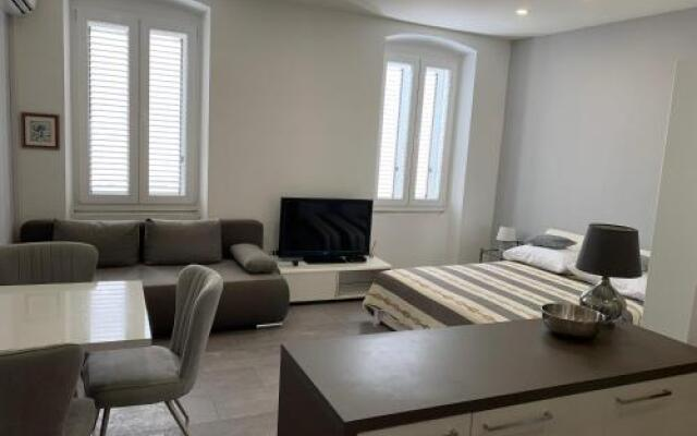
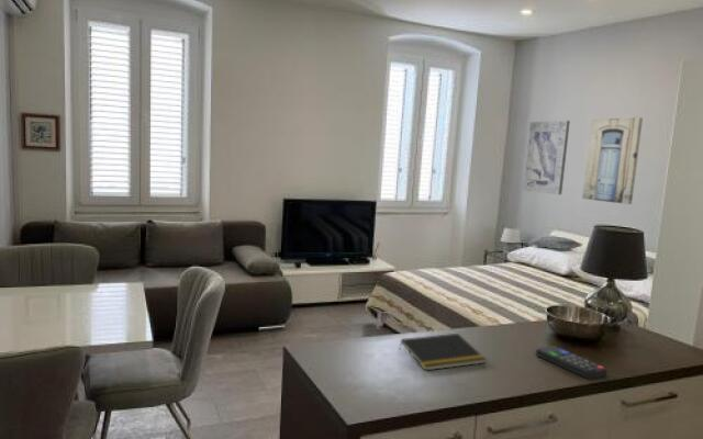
+ wall art [523,120,571,195]
+ notepad [398,333,488,372]
+ remote control [535,345,609,381]
+ wall art [581,116,644,205]
